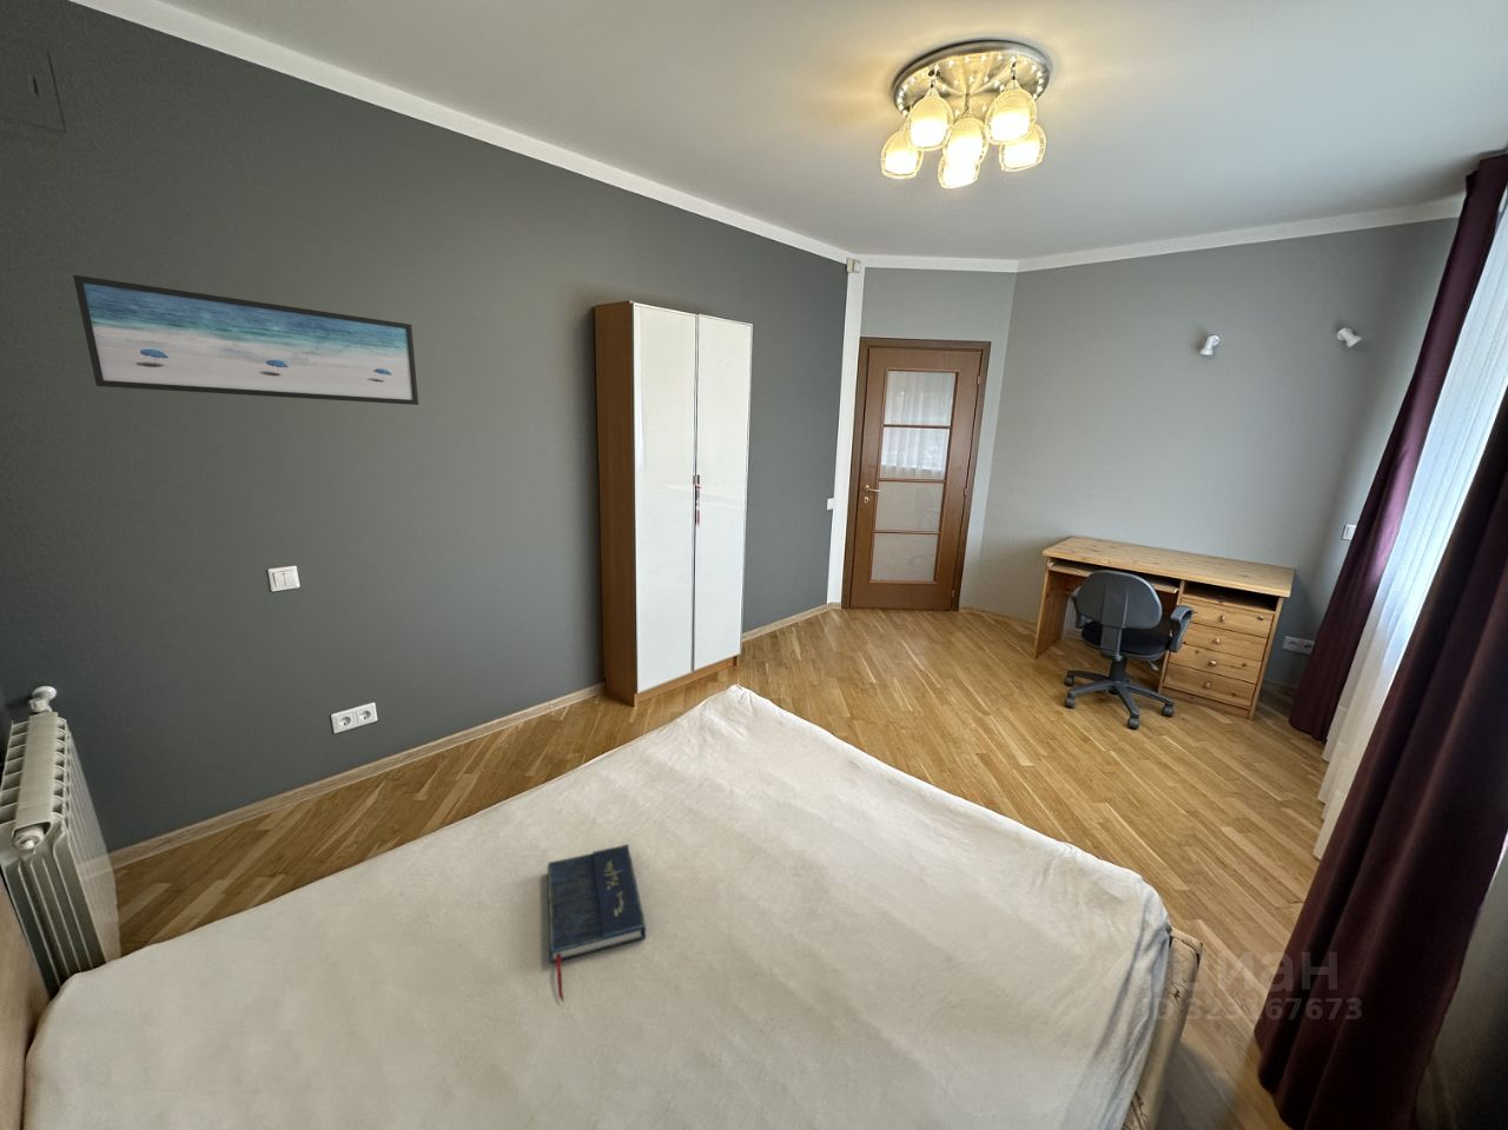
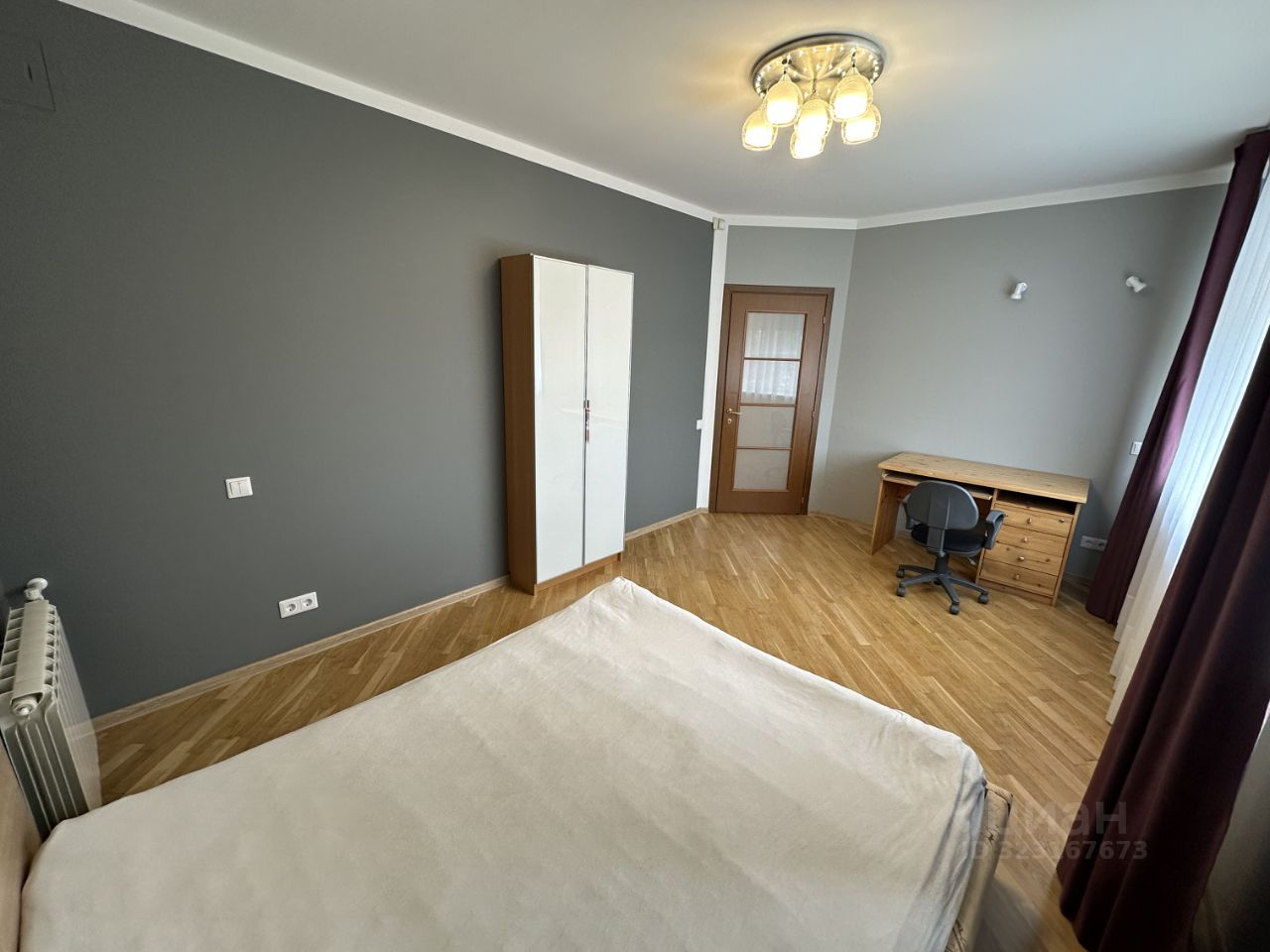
- book [546,843,647,1002]
- wall art [72,274,419,406]
